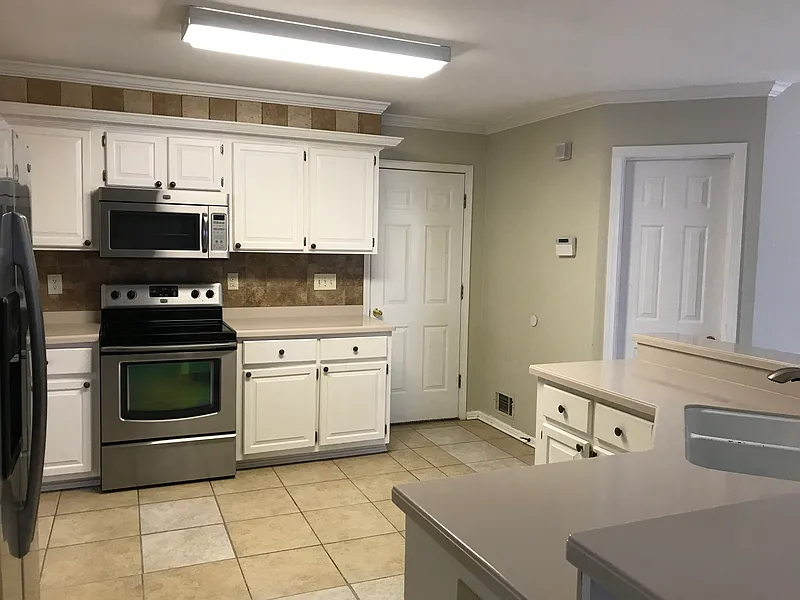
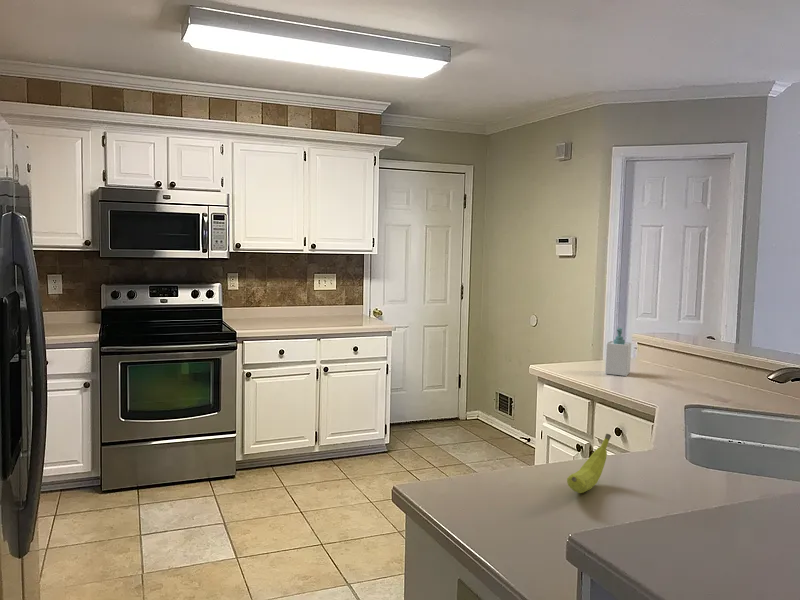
+ fruit [566,433,612,494]
+ soap bottle [604,327,632,377]
